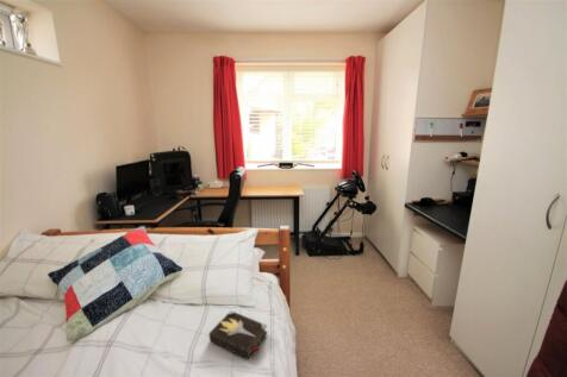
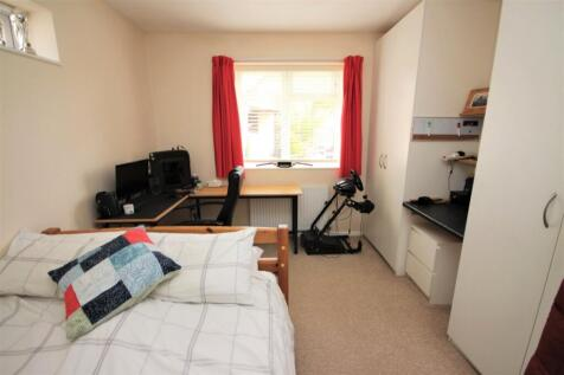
- hardback book [208,309,268,360]
